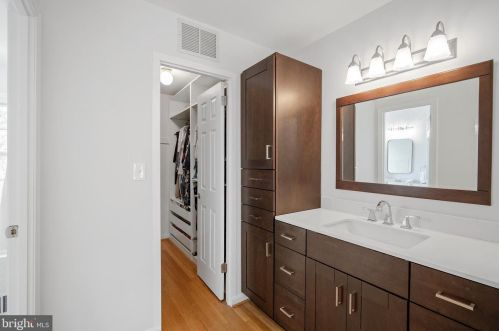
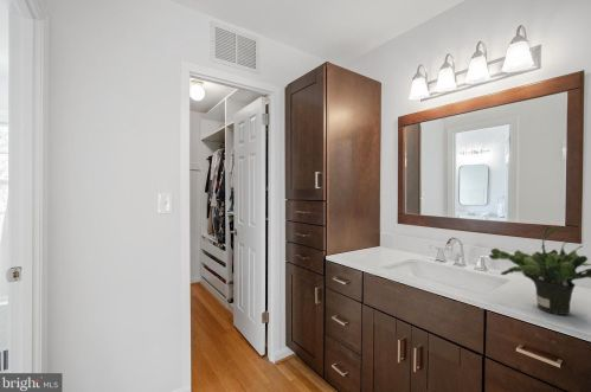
+ potted plant [488,225,591,316]
